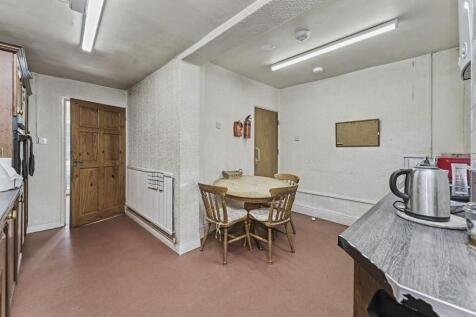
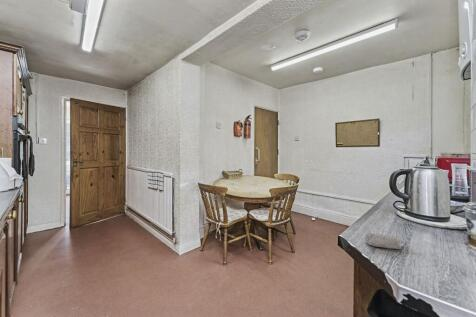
+ soap bar [364,231,402,250]
